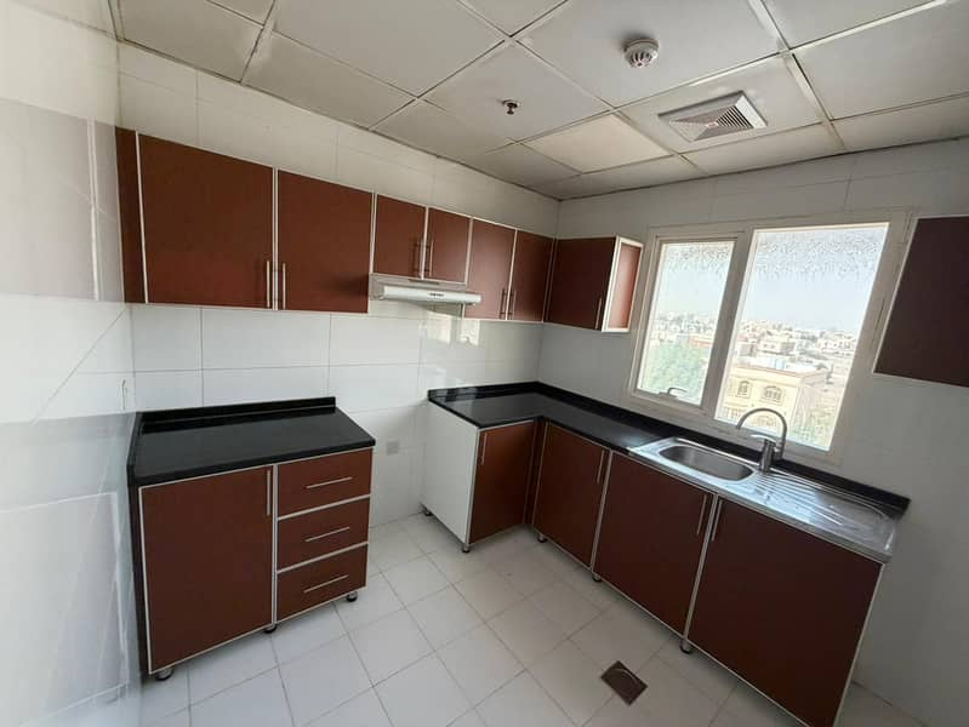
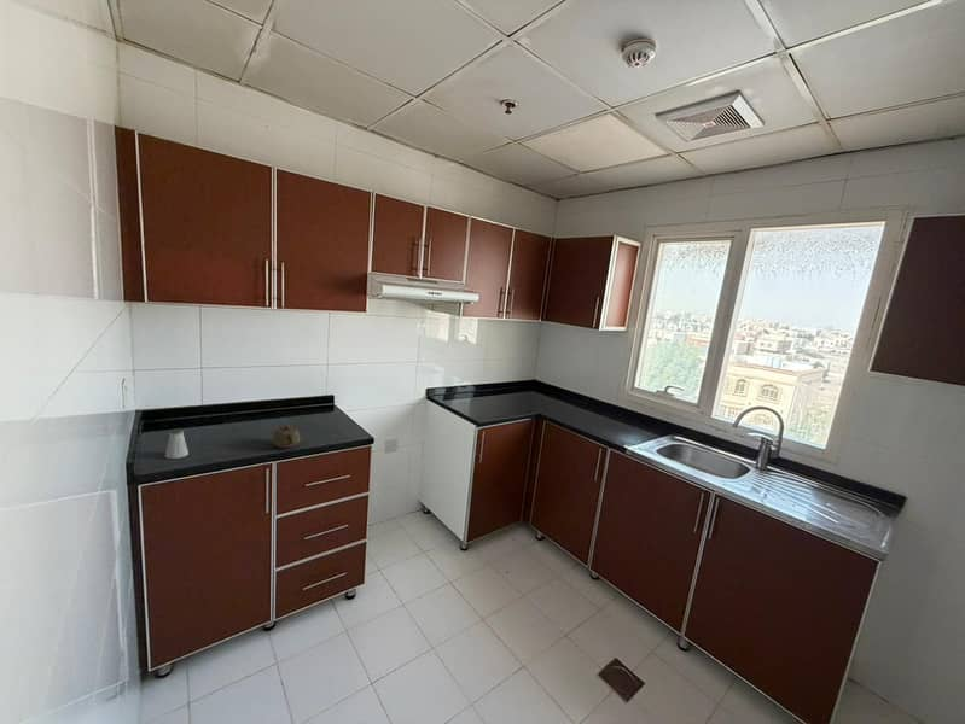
+ saltshaker [164,428,190,460]
+ teapot [271,422,301,449]
